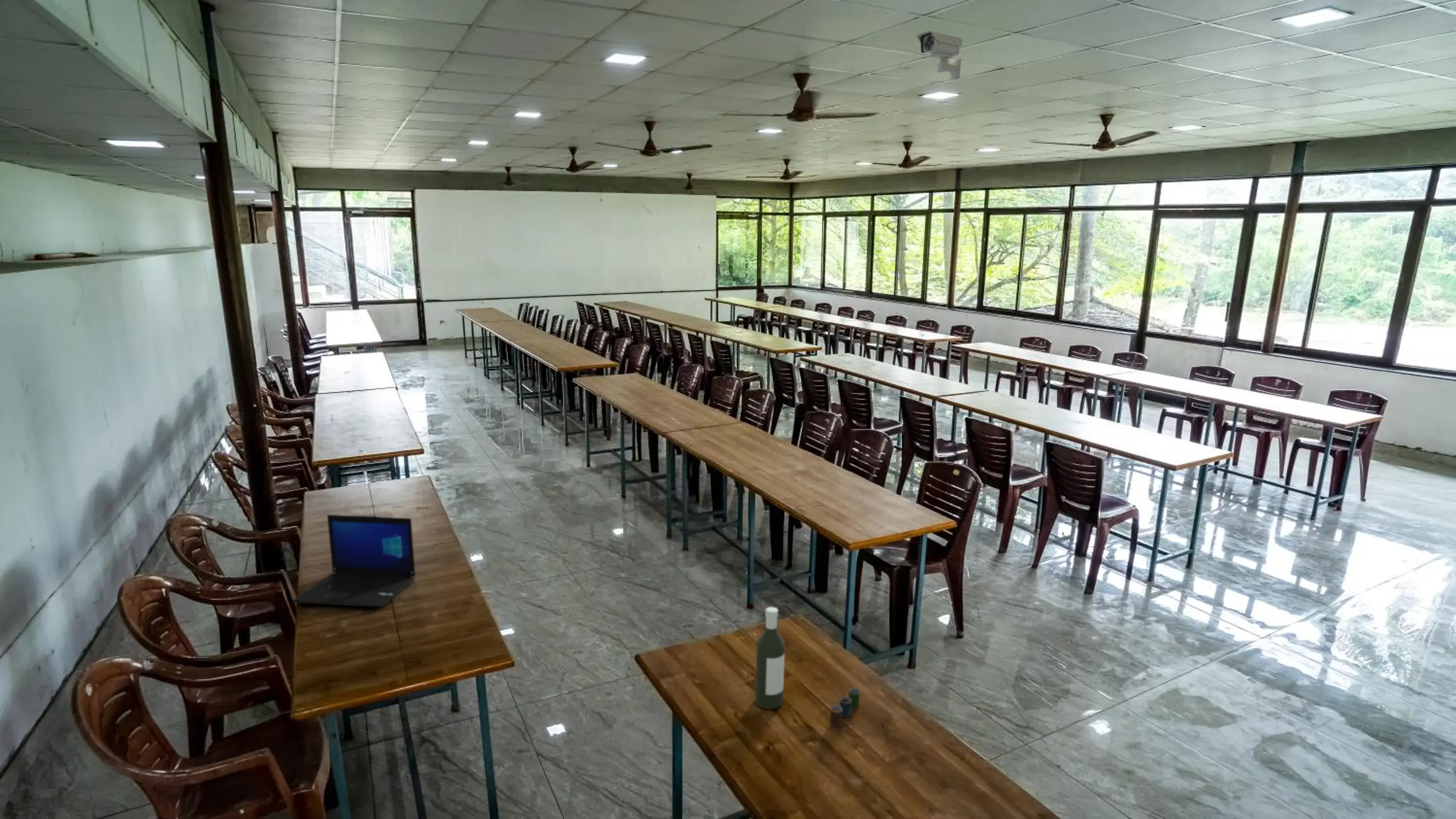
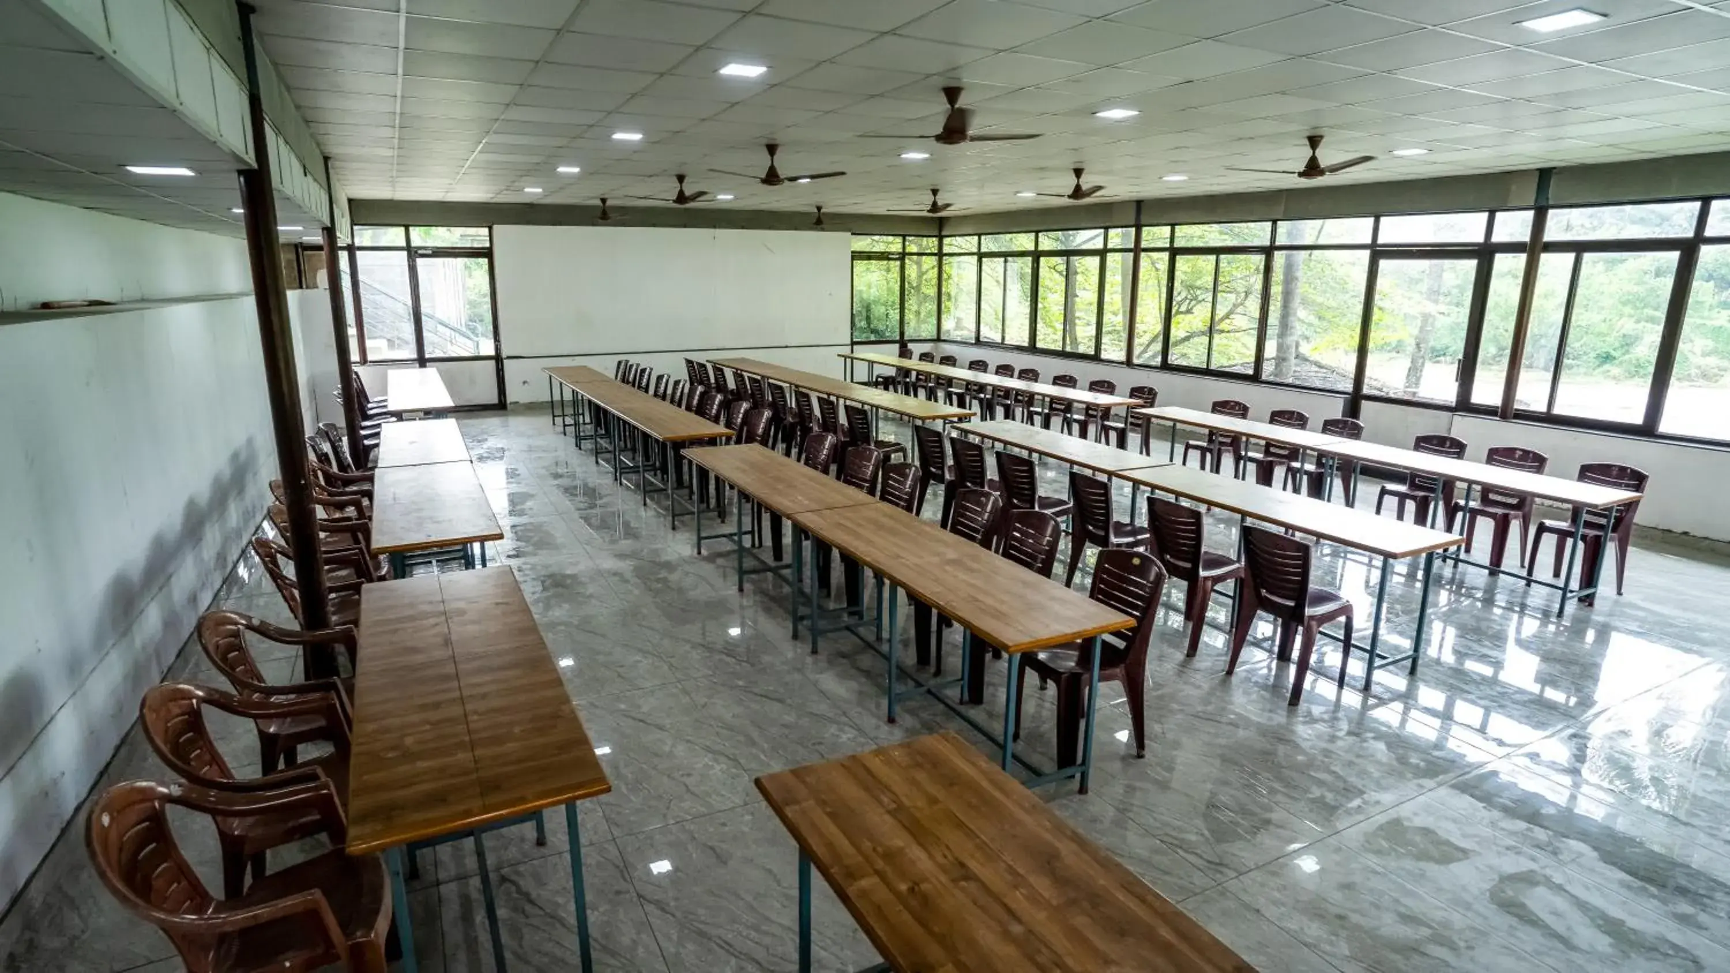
- security camera [916,30,963,82]
- bottle [755,606,785,709]
- cup [829,688,860,727]
- laptop [292,514,416,608]
